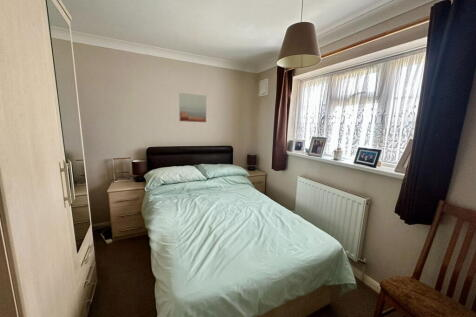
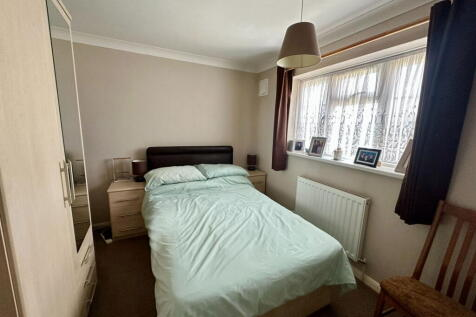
- wall art [178,92,207,123]
